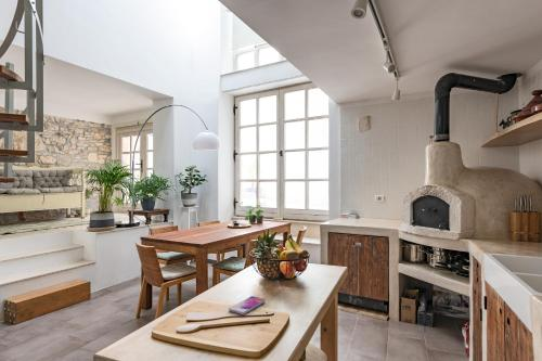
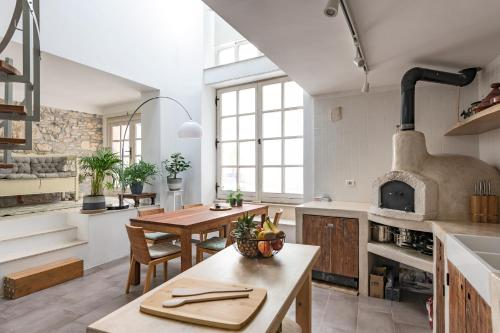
- smartphone [228,295,267,315]
